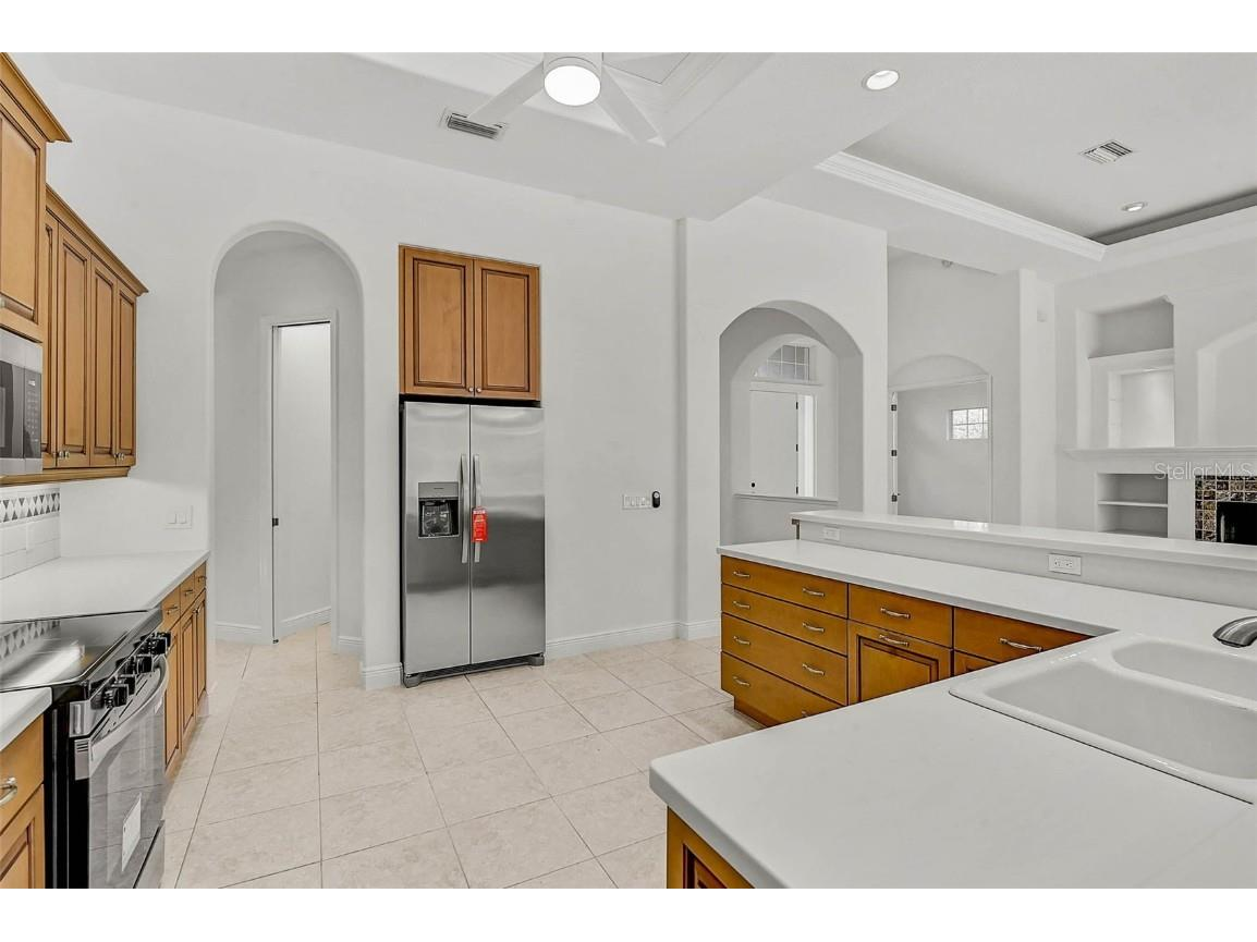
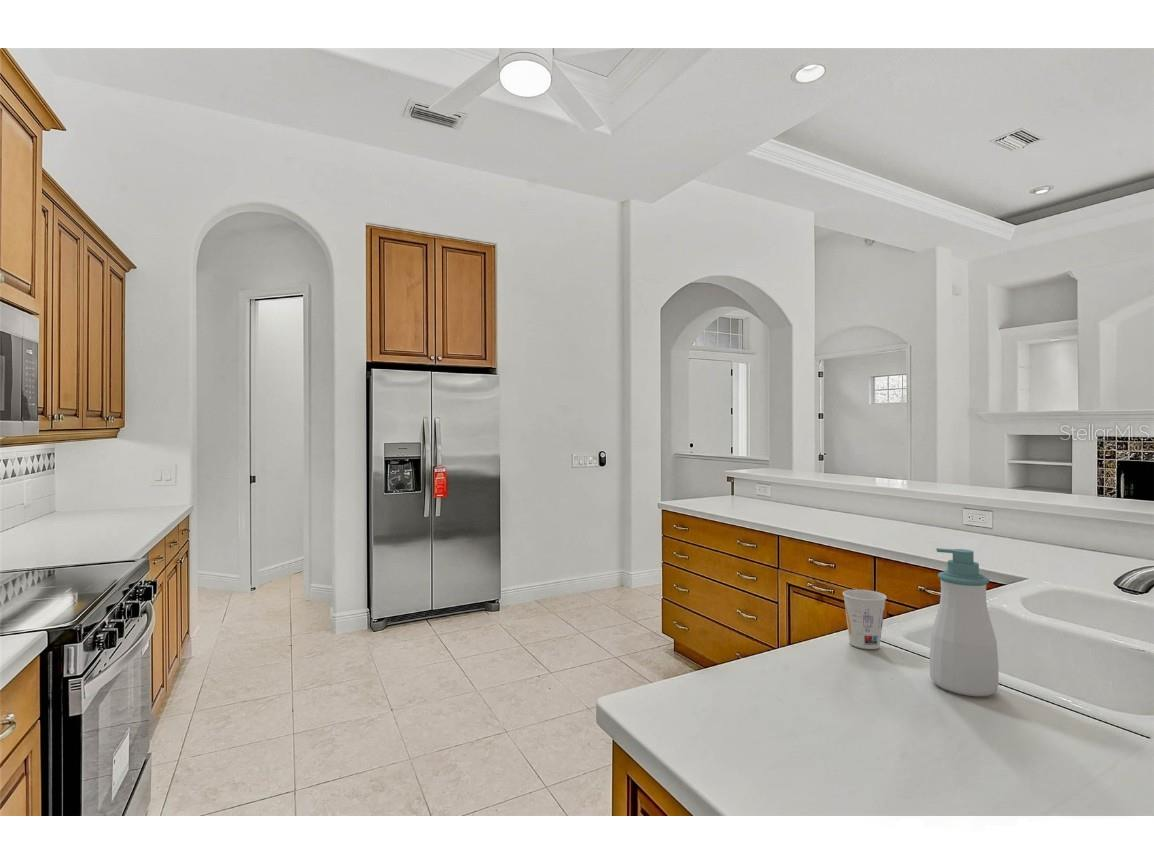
+ soap bottle [929,547,999,697]
+ cup [842,588,888,650]
